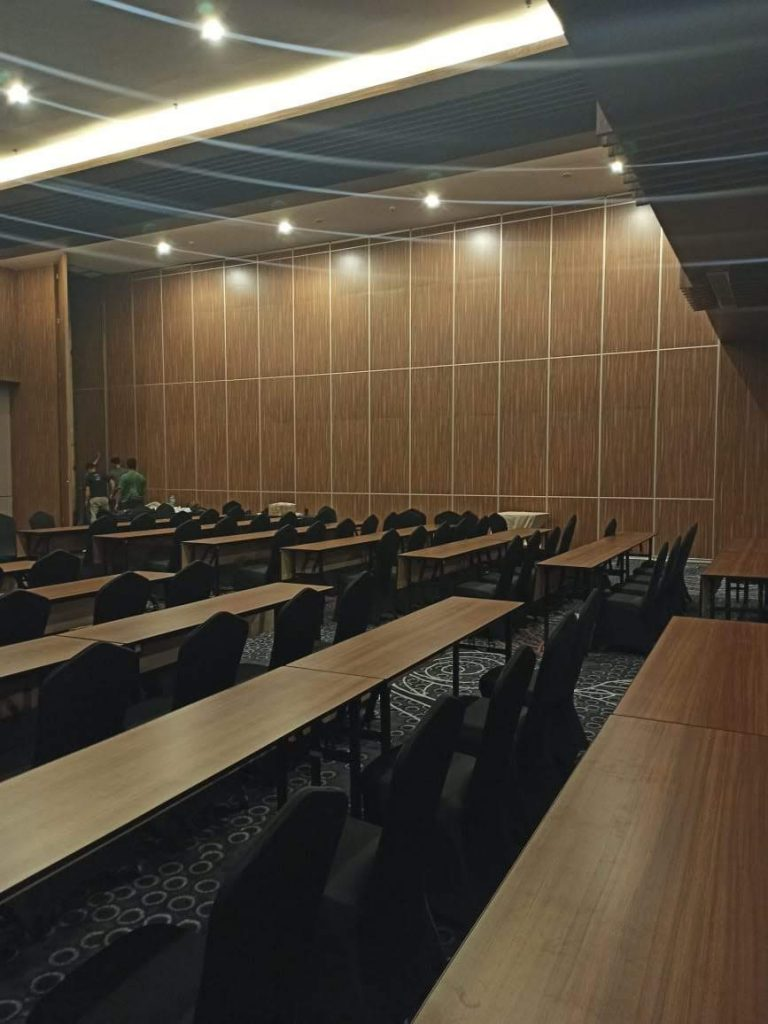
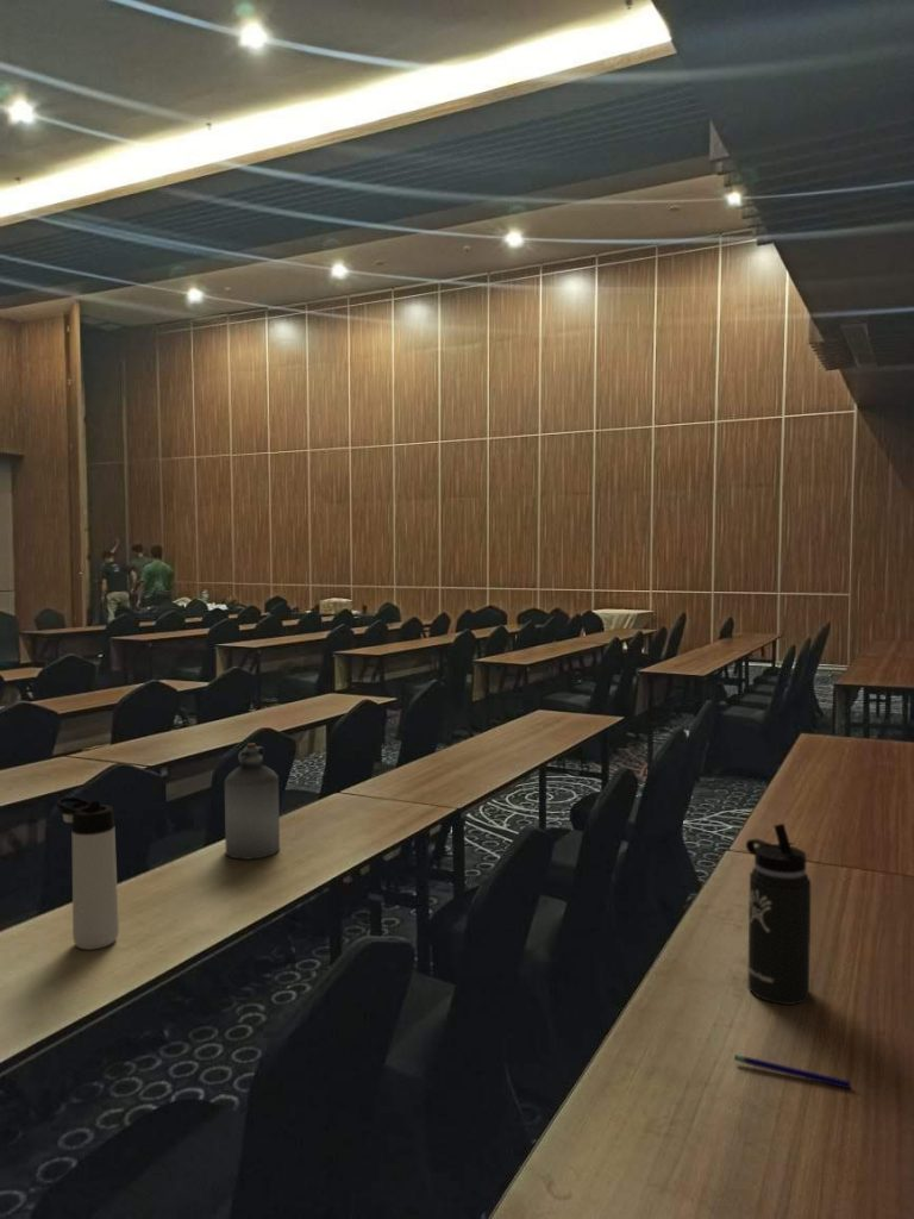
+ pen [733,1054,852,1090]
+ thermos bottle [56,795,120,951]
+ bottle [224,742,281,861]
+ thermos bottle [745,823,812,1006]
